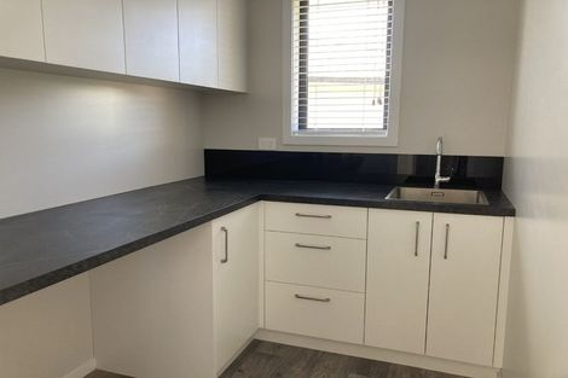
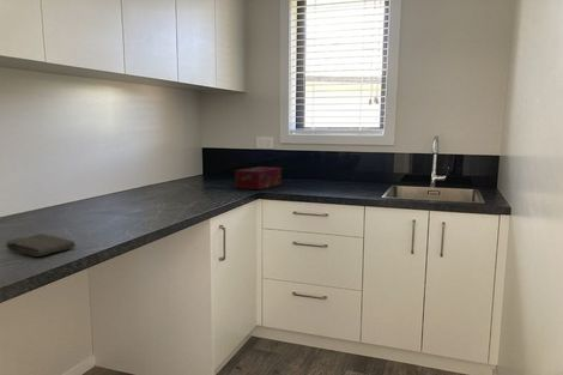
+ tissue box [234,165,283,190]
+ washcloth [5,232,75,258]
